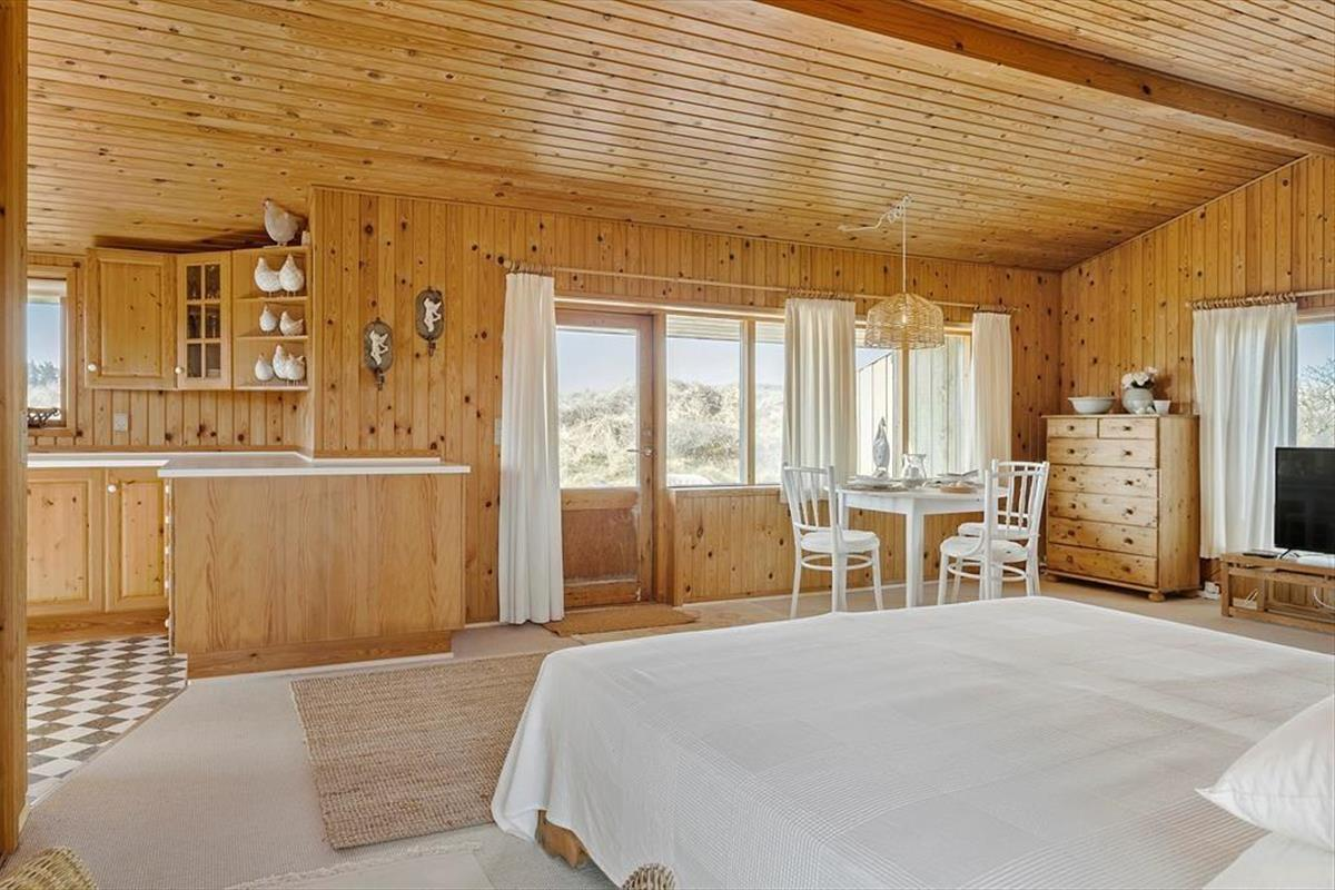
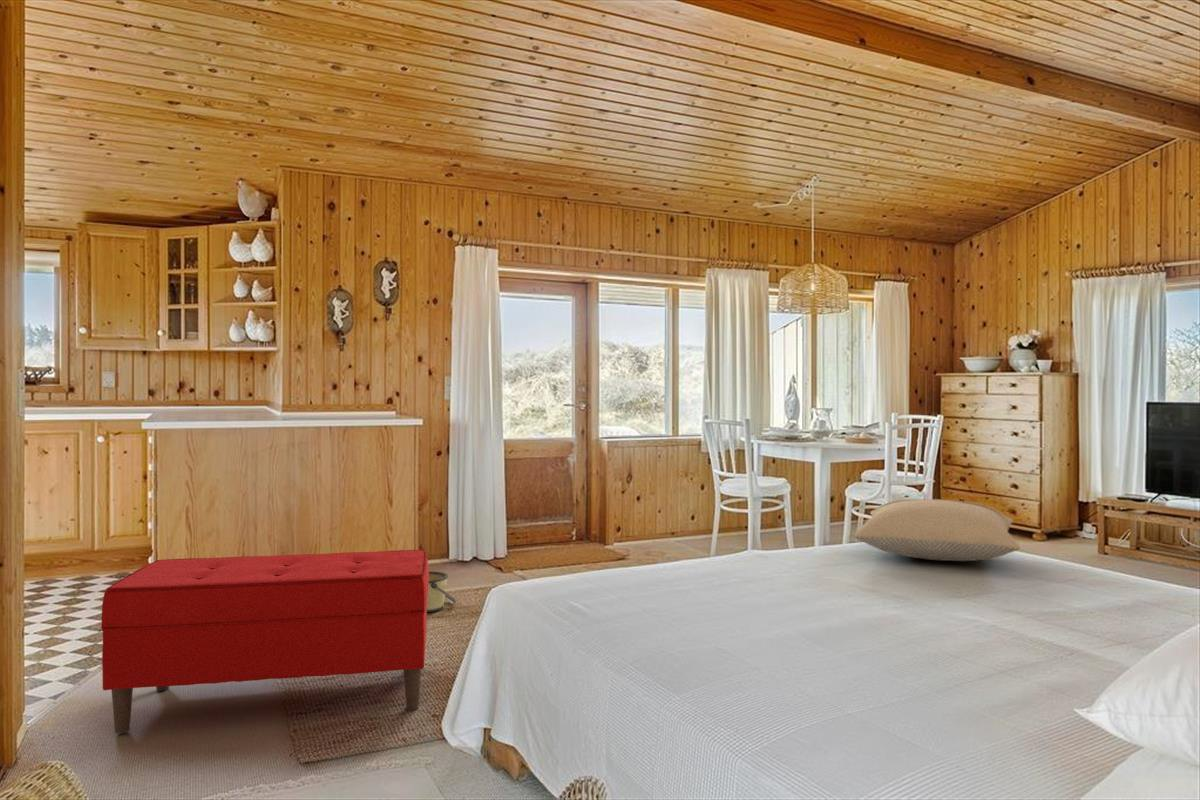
+ bucket [427,570,458,613]
+ pillow [853,498,1021,562]
+ bench [100,549,430,734]
